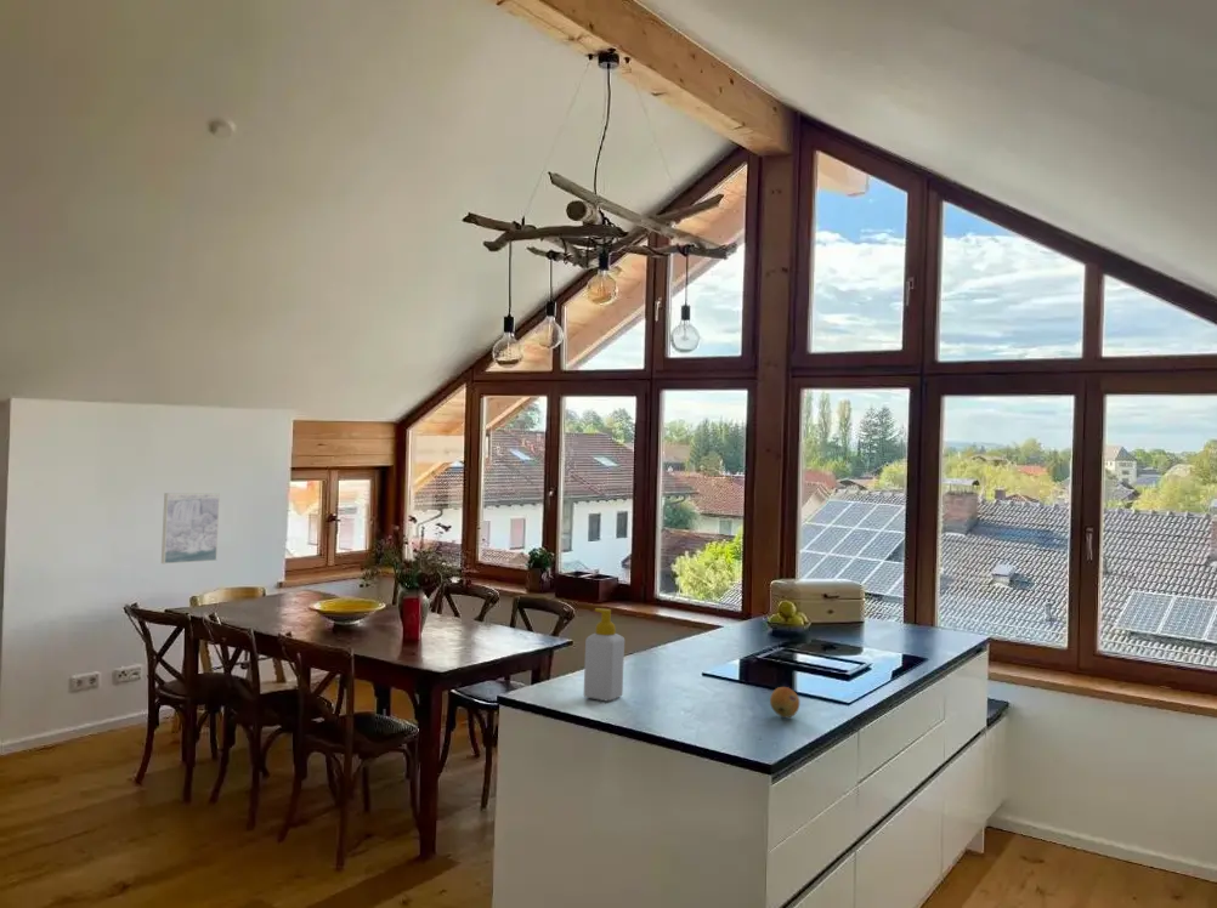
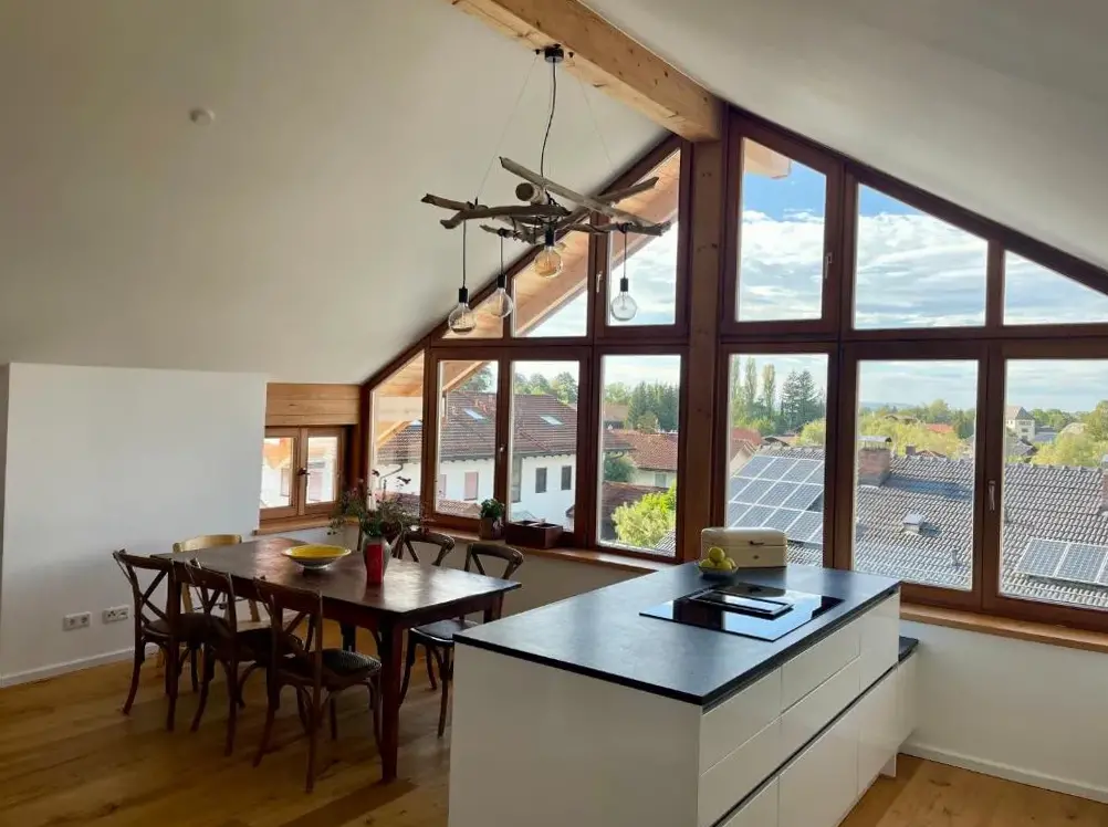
- soap bottle [583,607,626,702]
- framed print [160,492,221,564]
- fruit [769,686,800,719]
